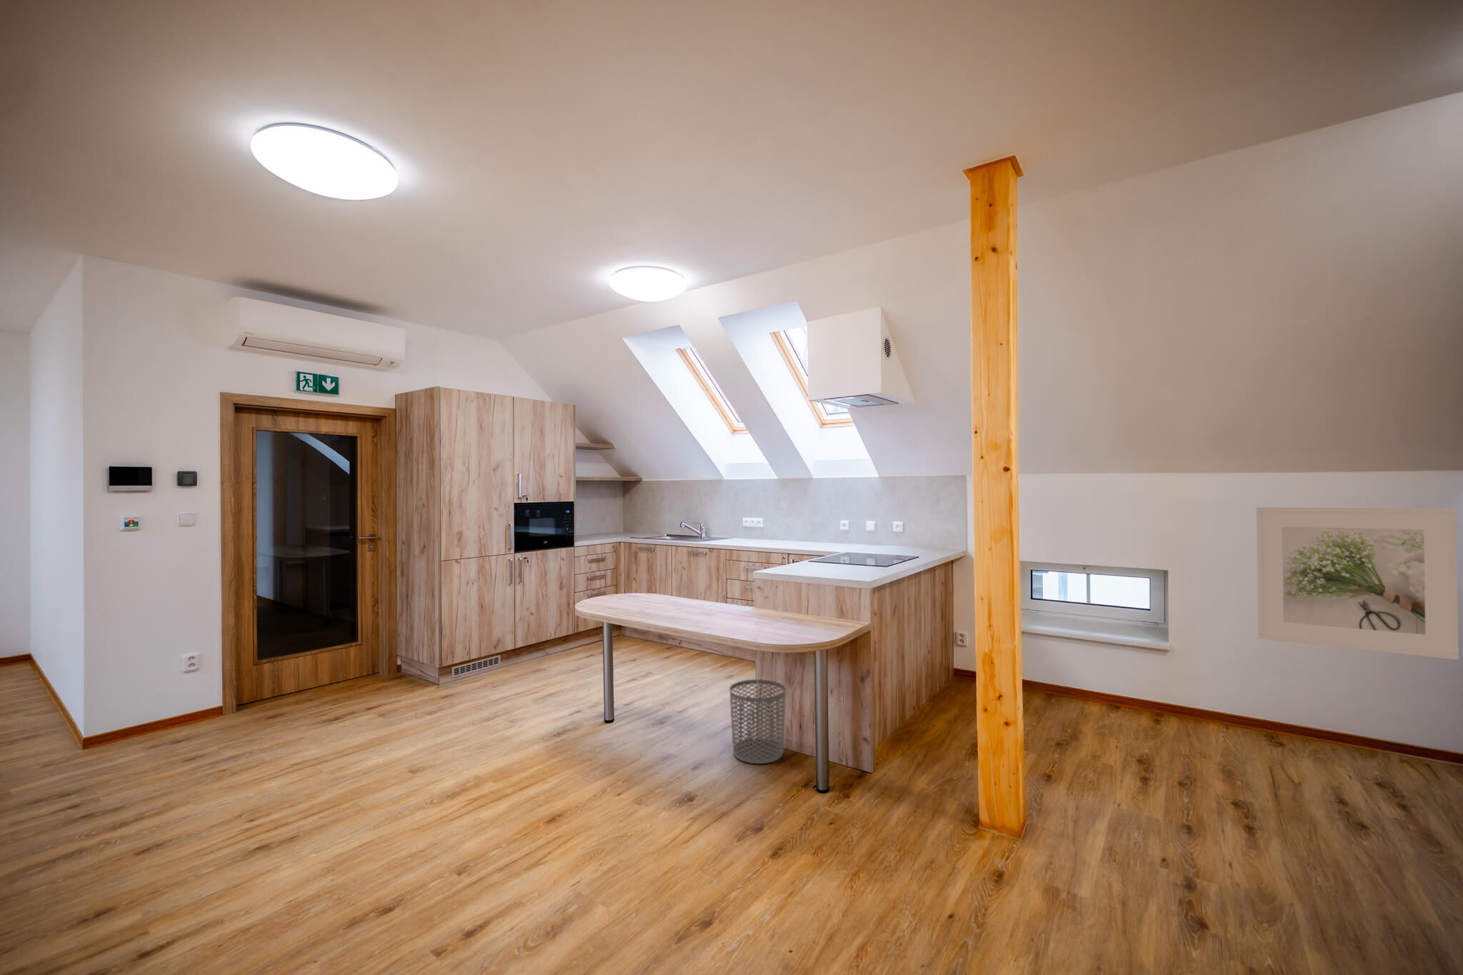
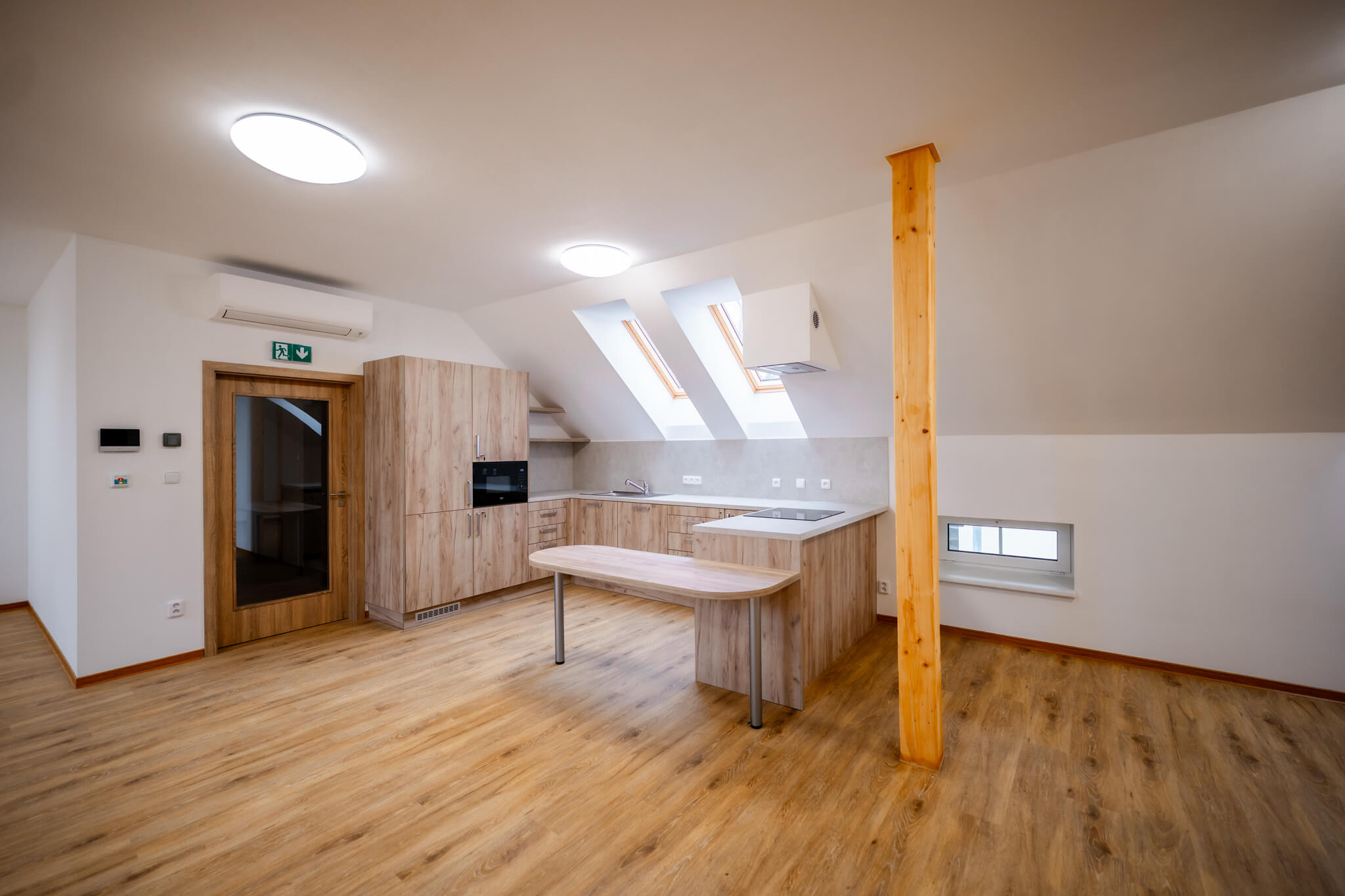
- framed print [1255,506,1460,661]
- waste bin [729,679,786,764]
